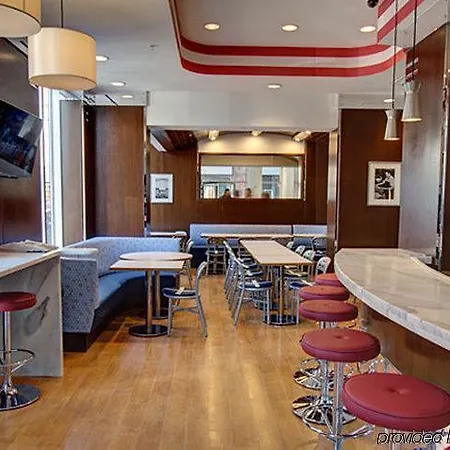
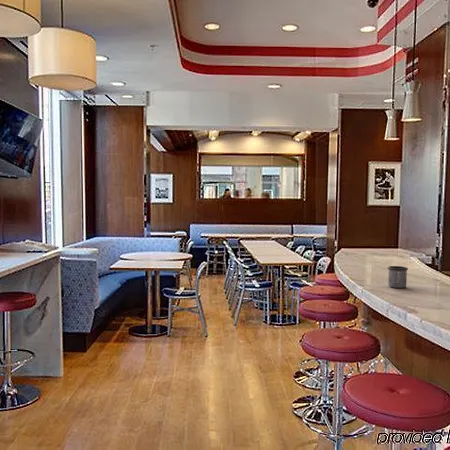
+ mug [387,265,409,289]
